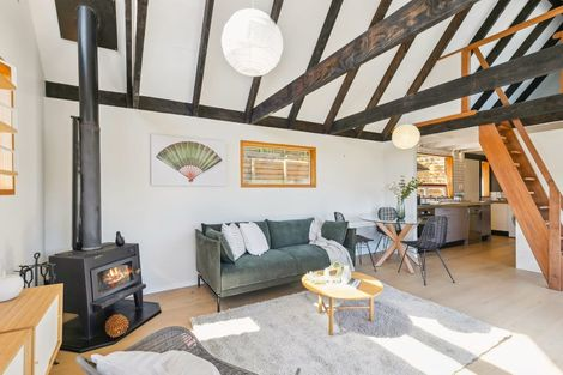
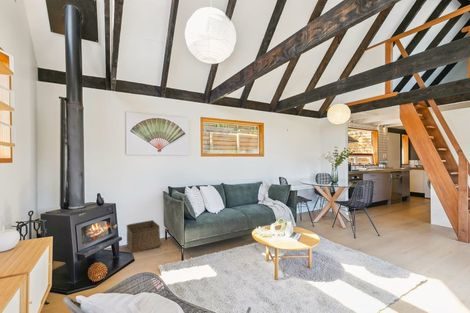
+ storage bin [125,219,161,254]
